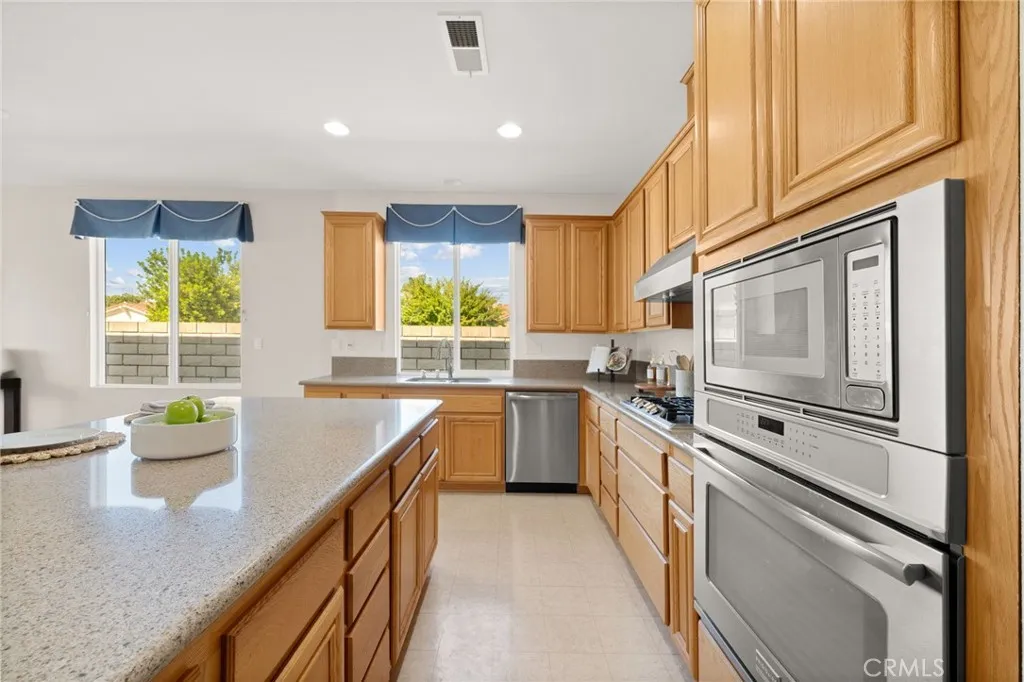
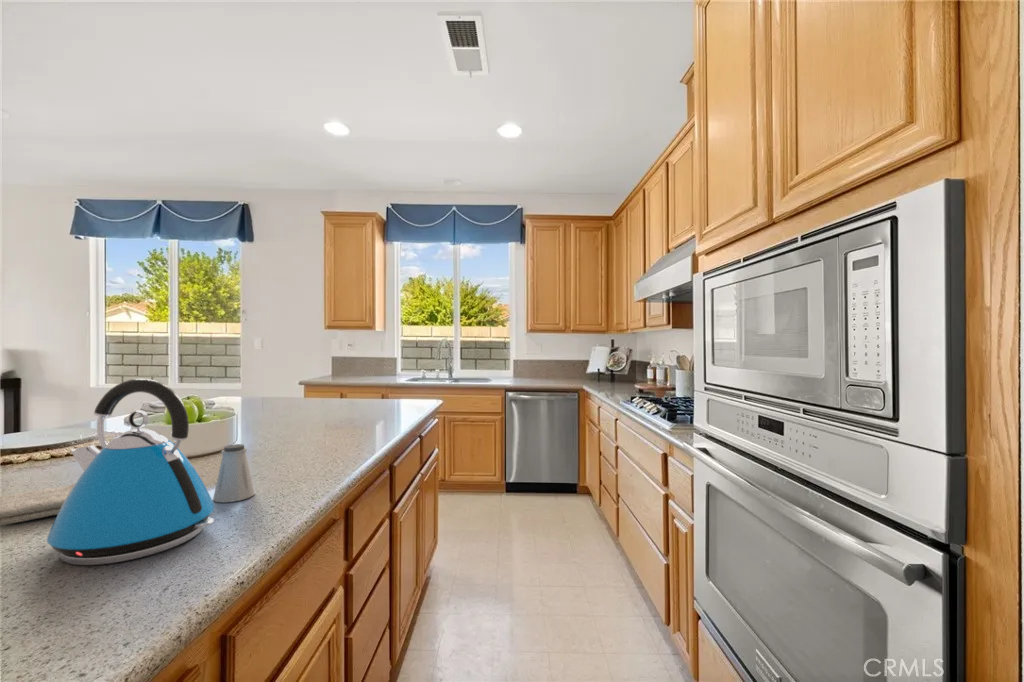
+ kettle [46,378,215,566]
+ washcloth [0,483,75,527]
+ saltshaker [212,443,256,503]
